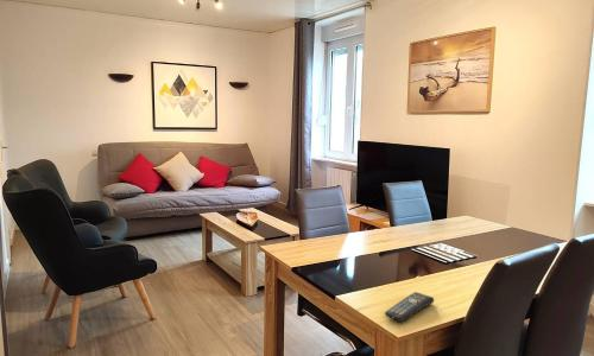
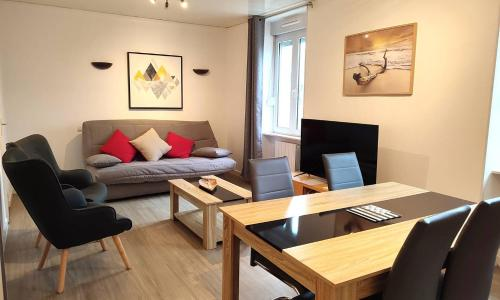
- remote control [384,291,435,323]
